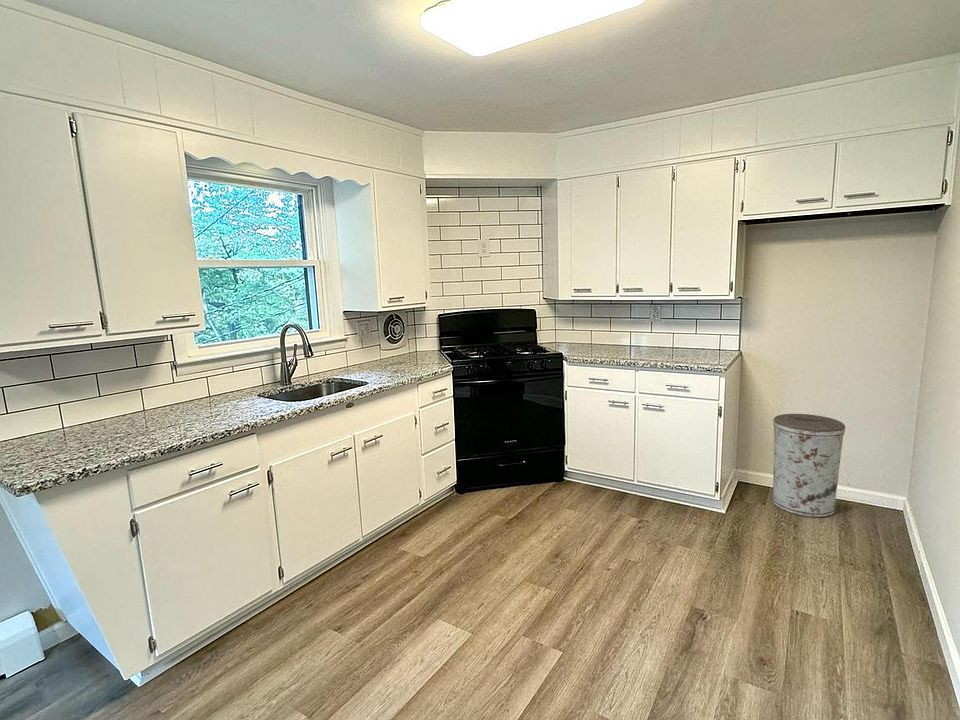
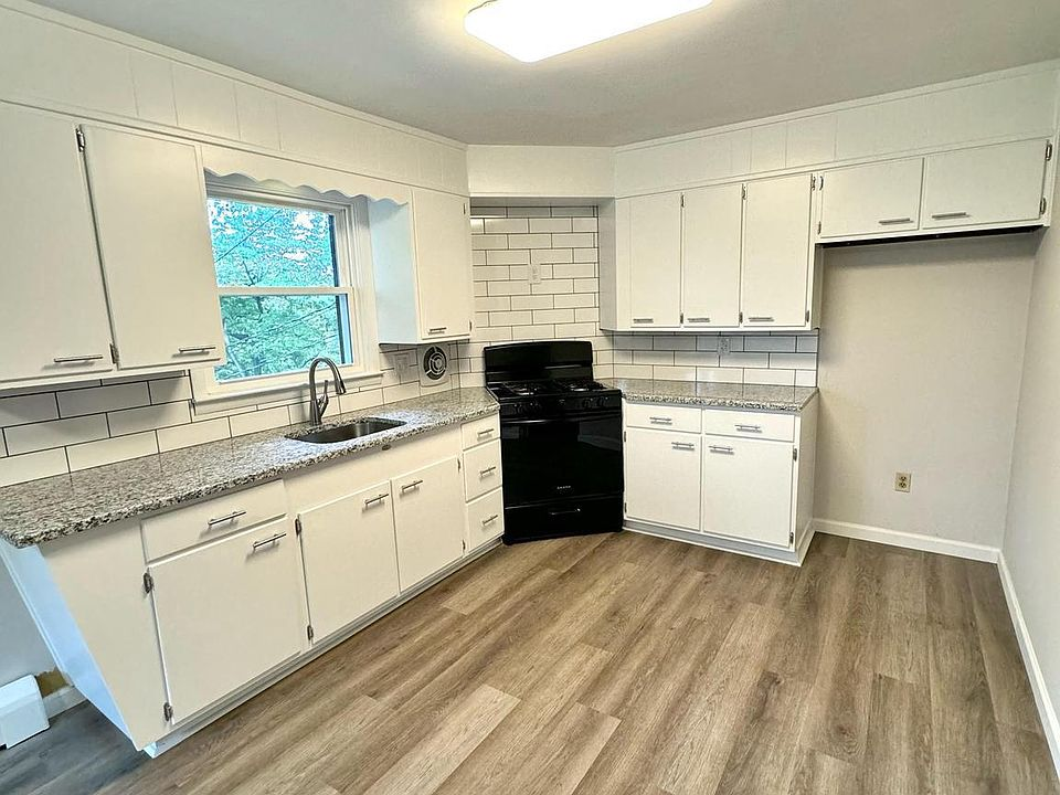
- trash can [772,413,846,518]
